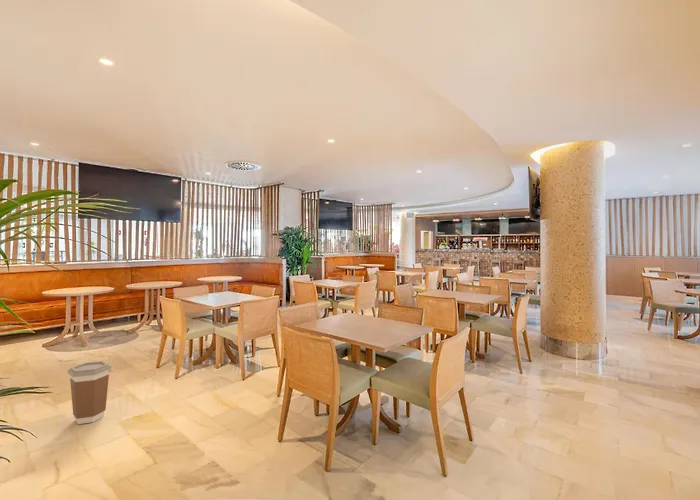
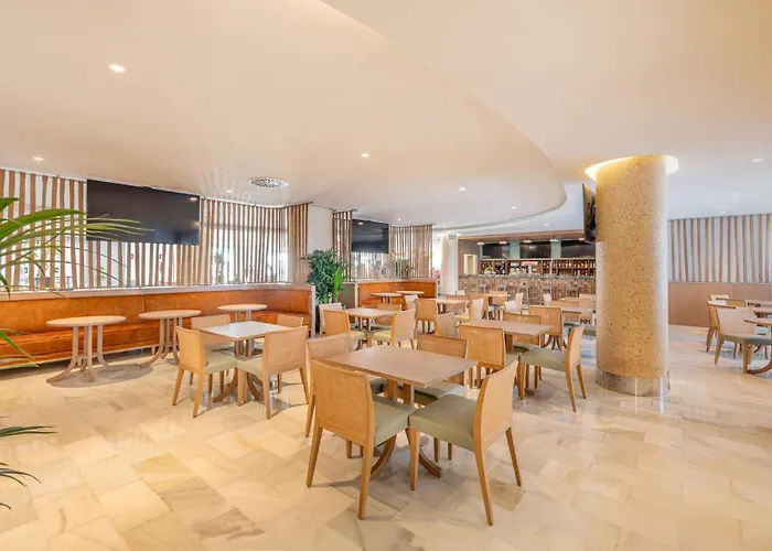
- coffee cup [67,360,112,425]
